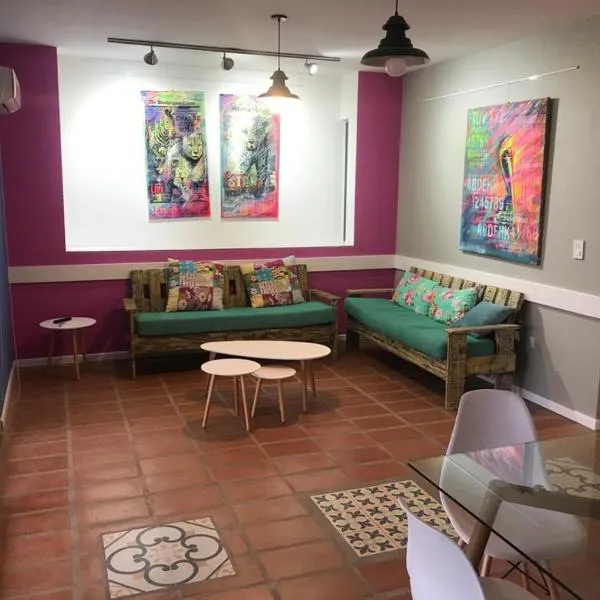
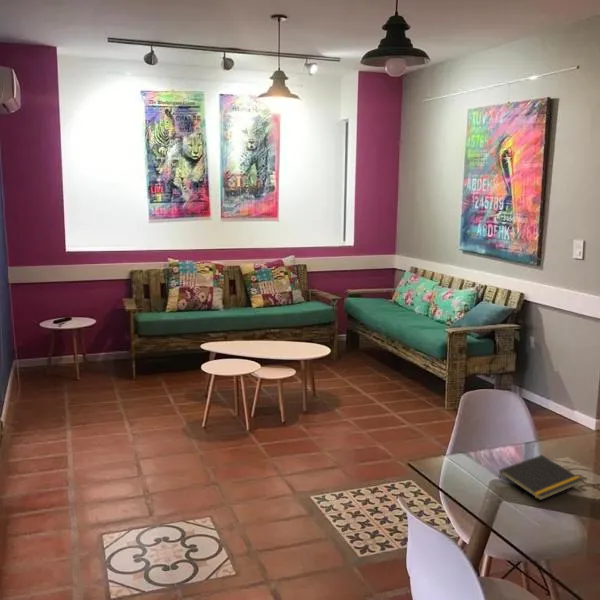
+ notepad [498,454,584,501]
